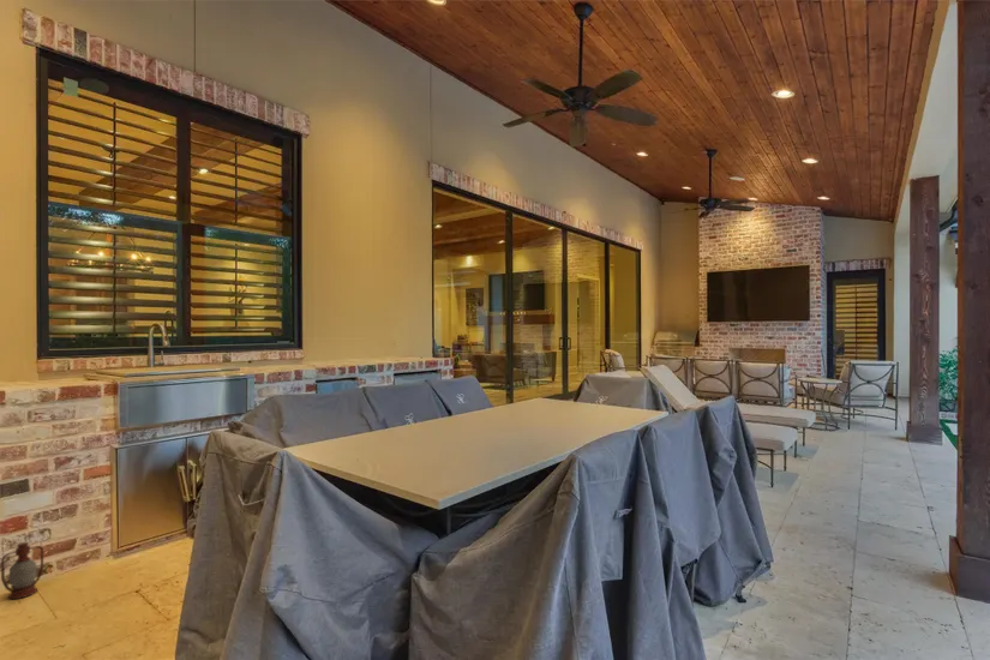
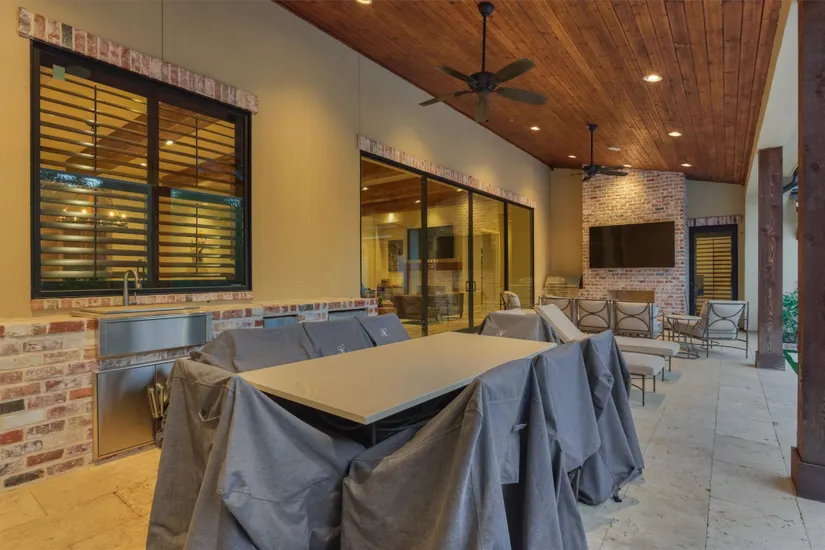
- lantern [0,524,44,600]
